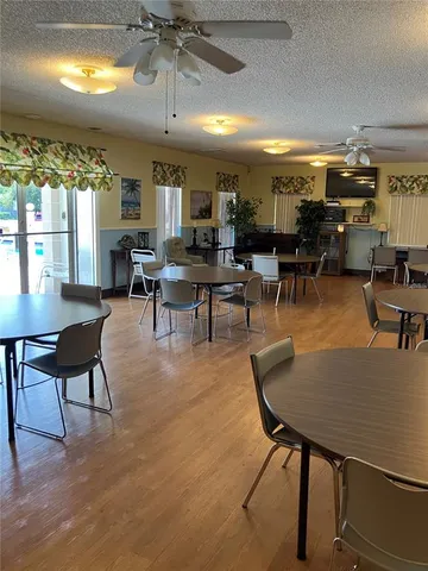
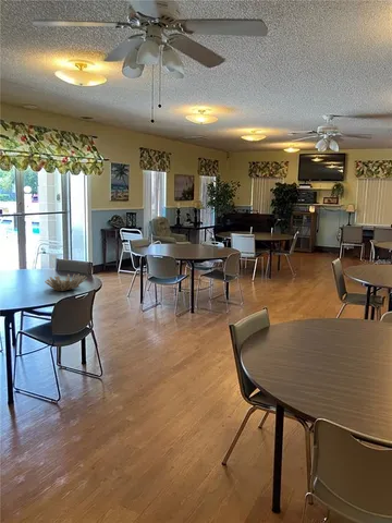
+ artificial flower [44,272,88,292]
